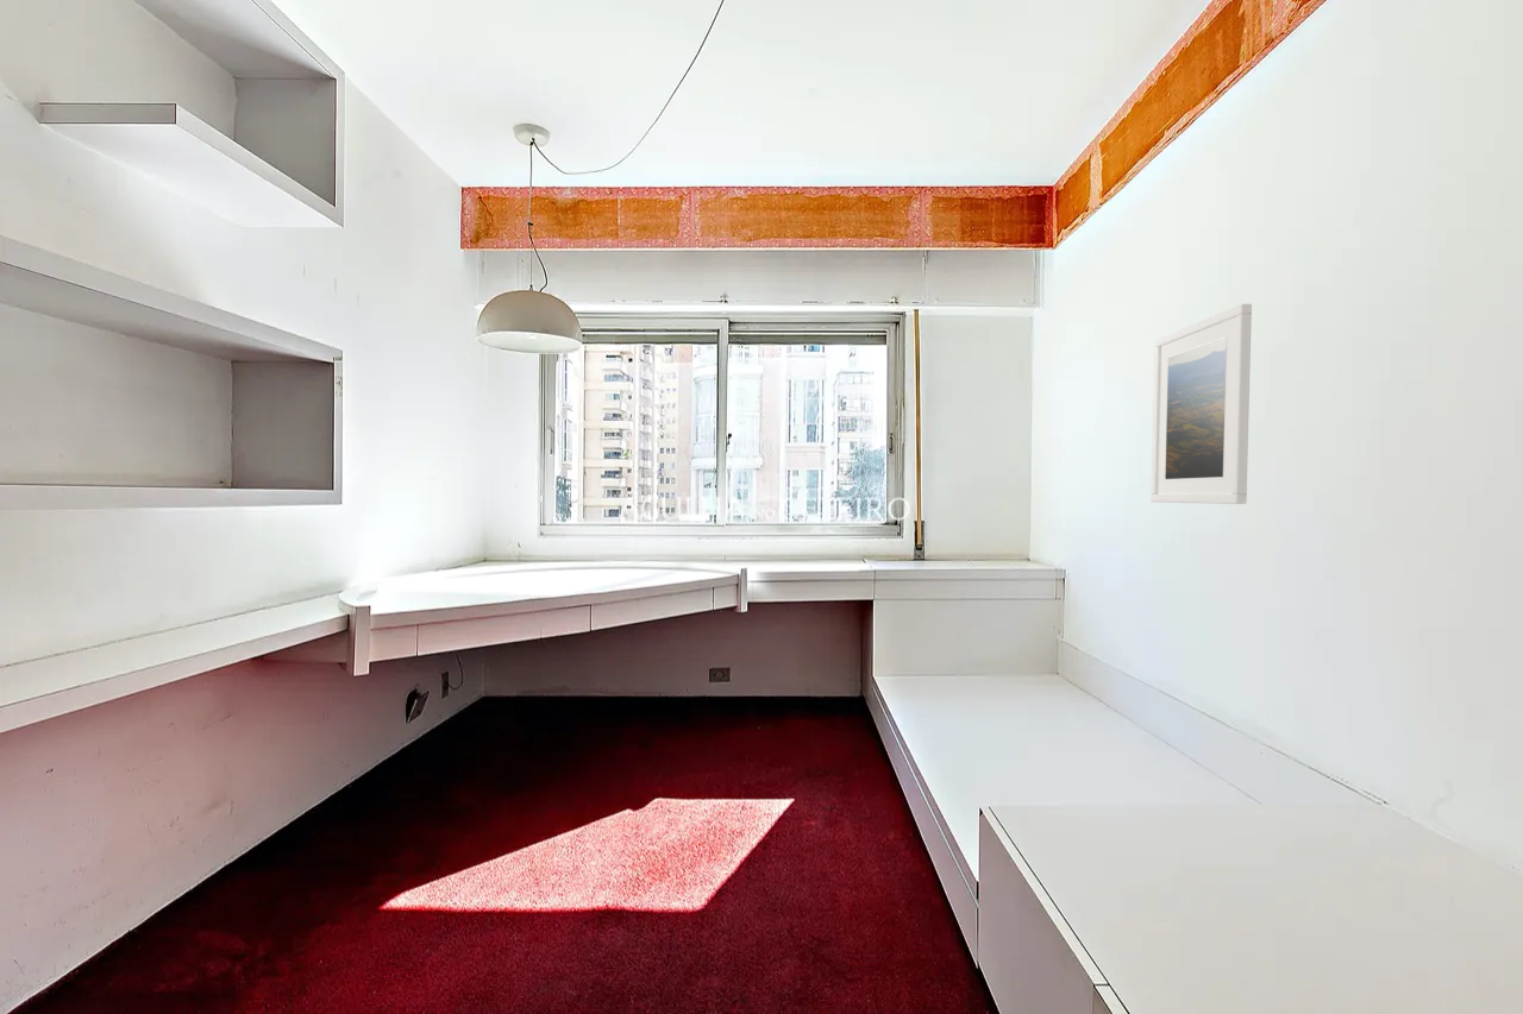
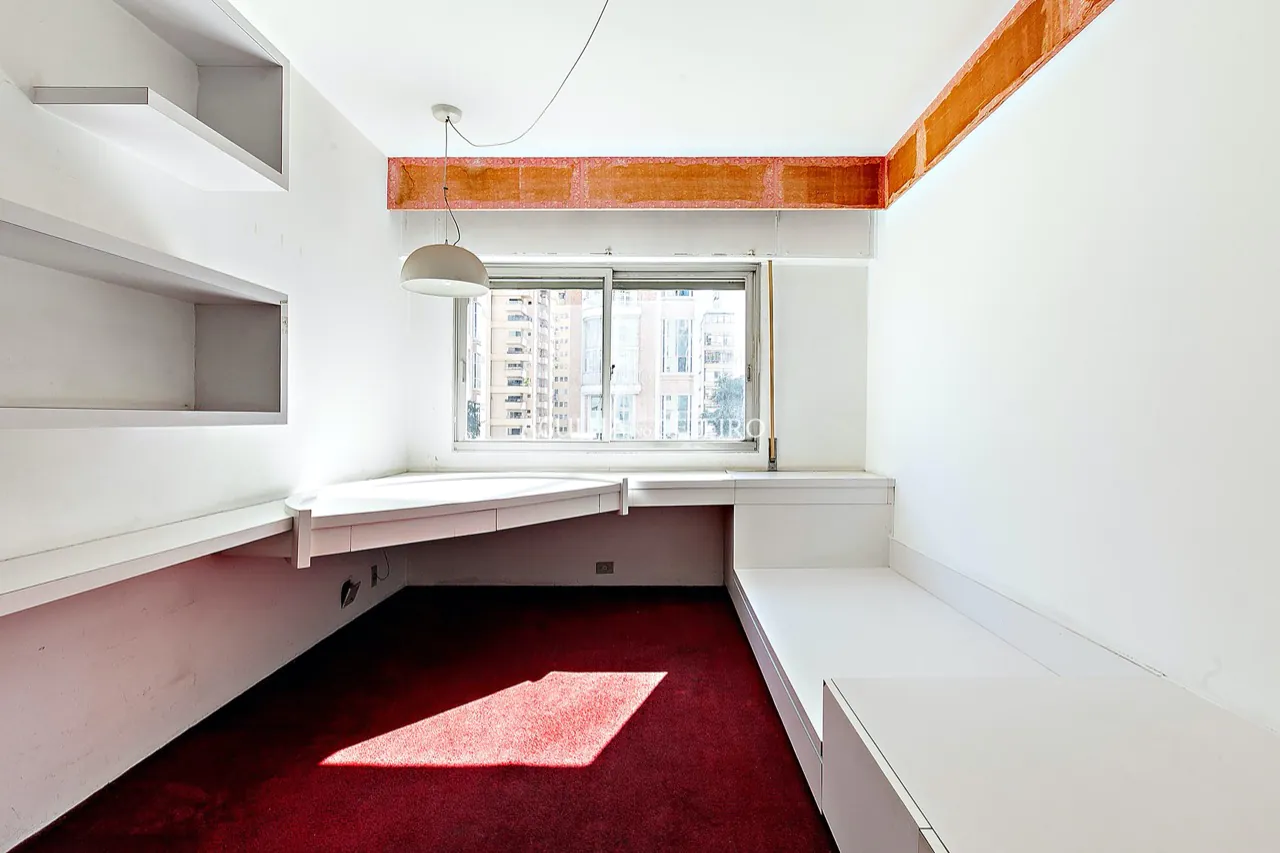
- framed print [1151,303,1253,505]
